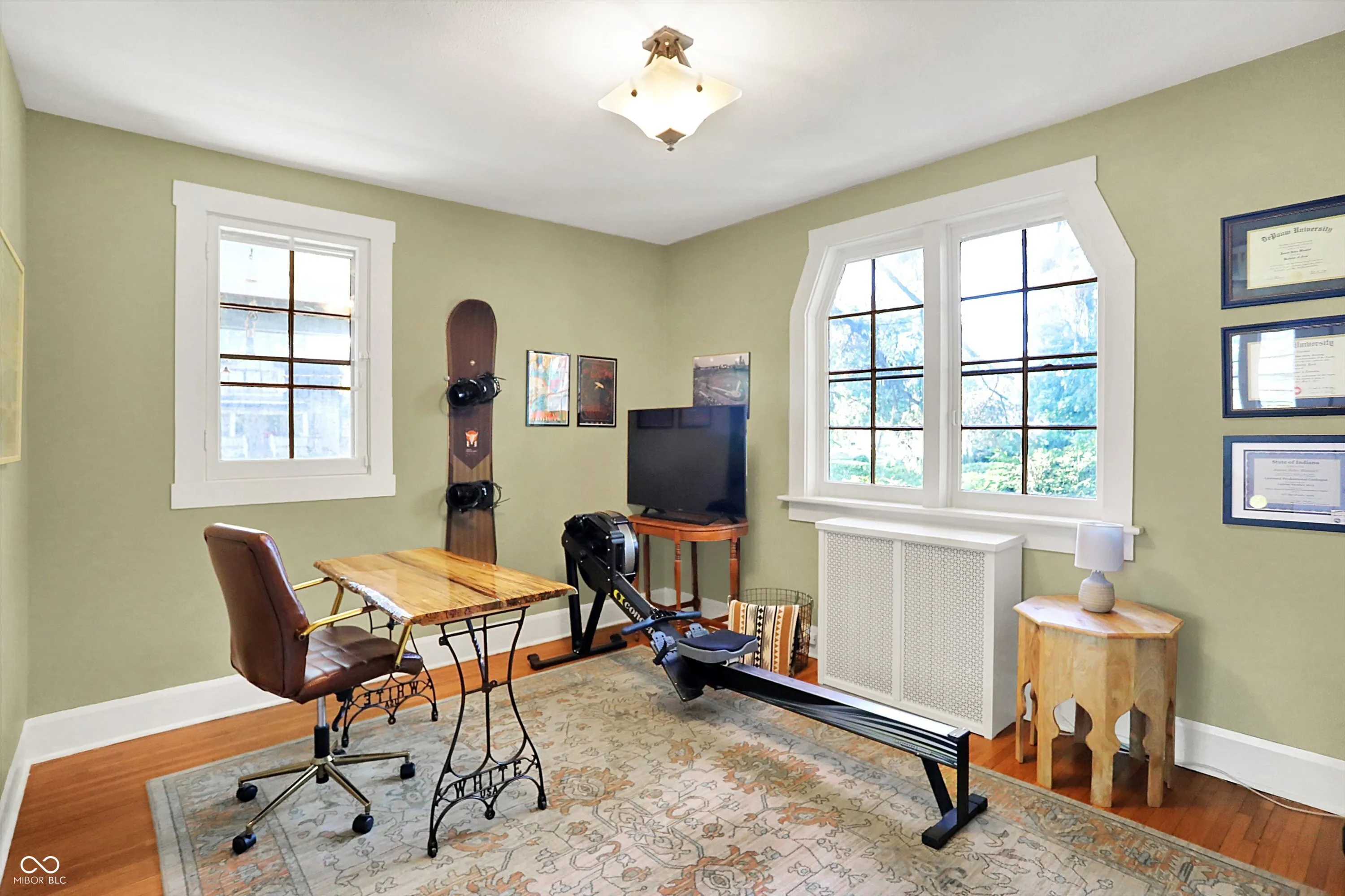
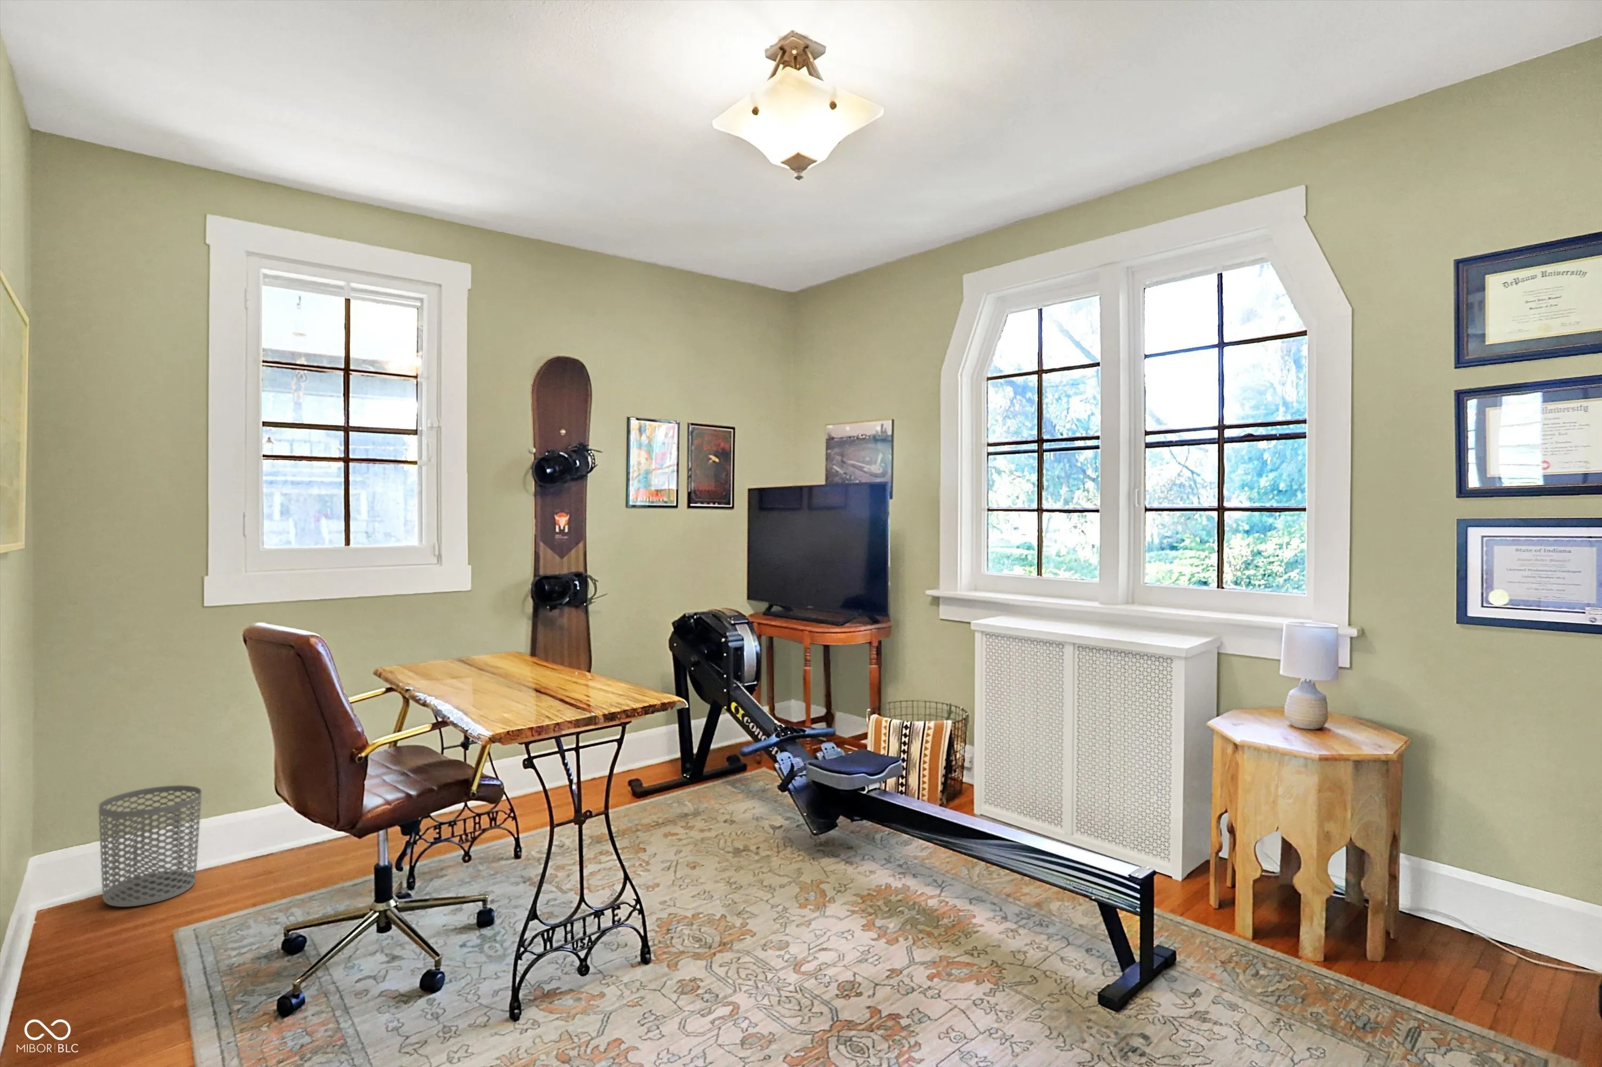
+ waste bin [98,785,201,907]
